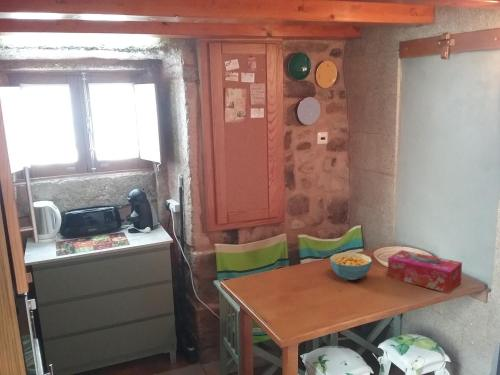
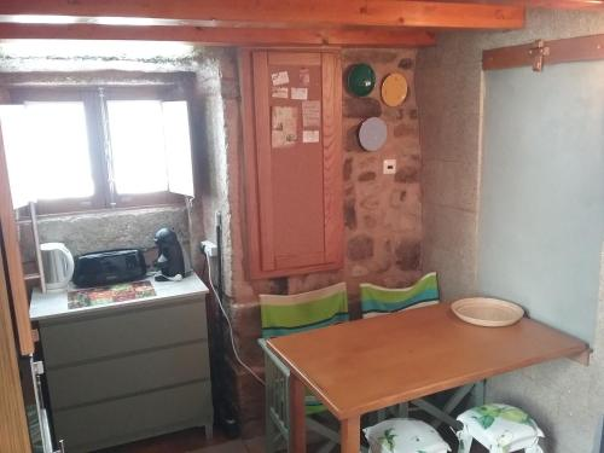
- cereal bowl [329,251,373,281]
- tissue box [387,249,463,294]
